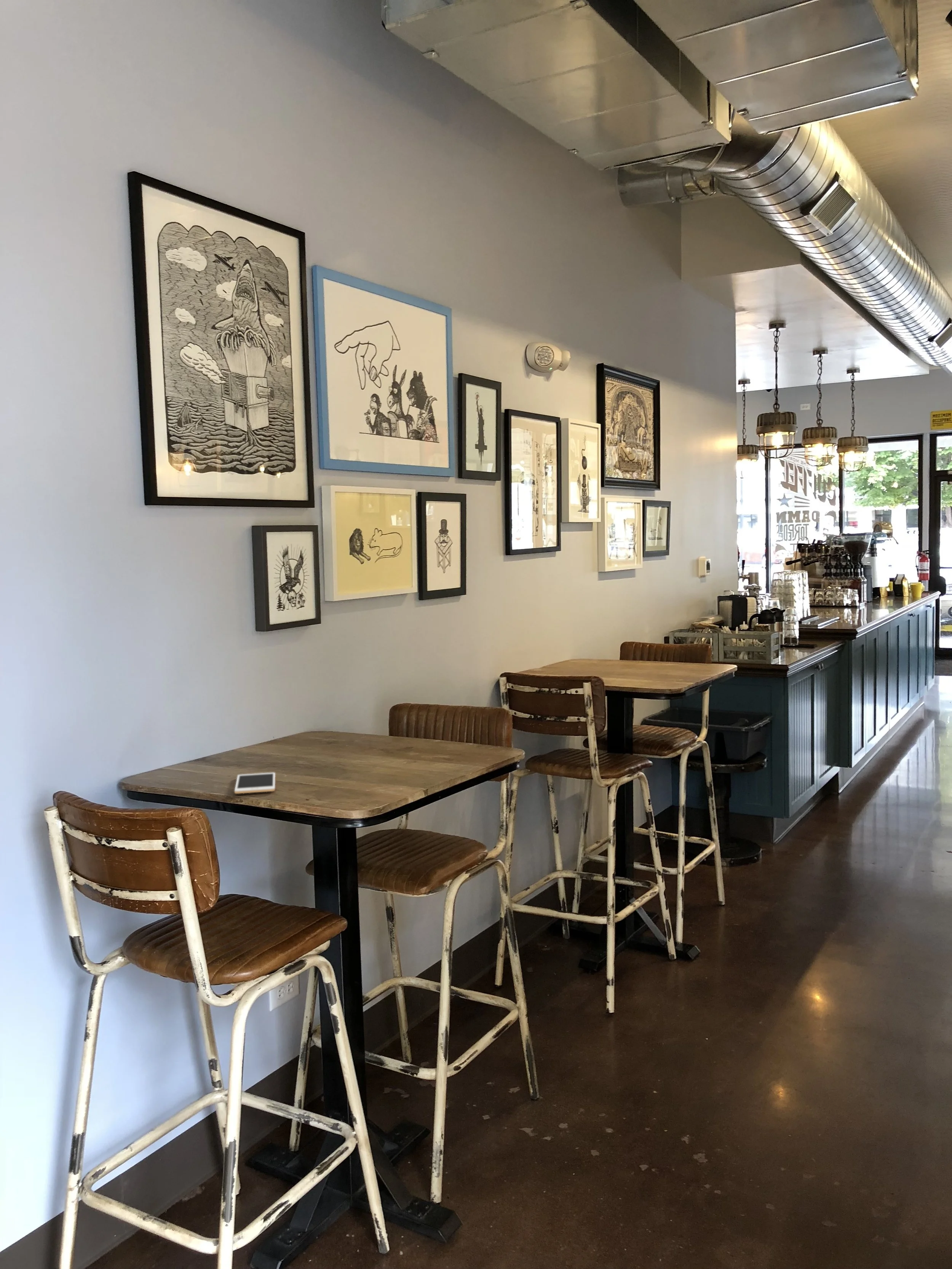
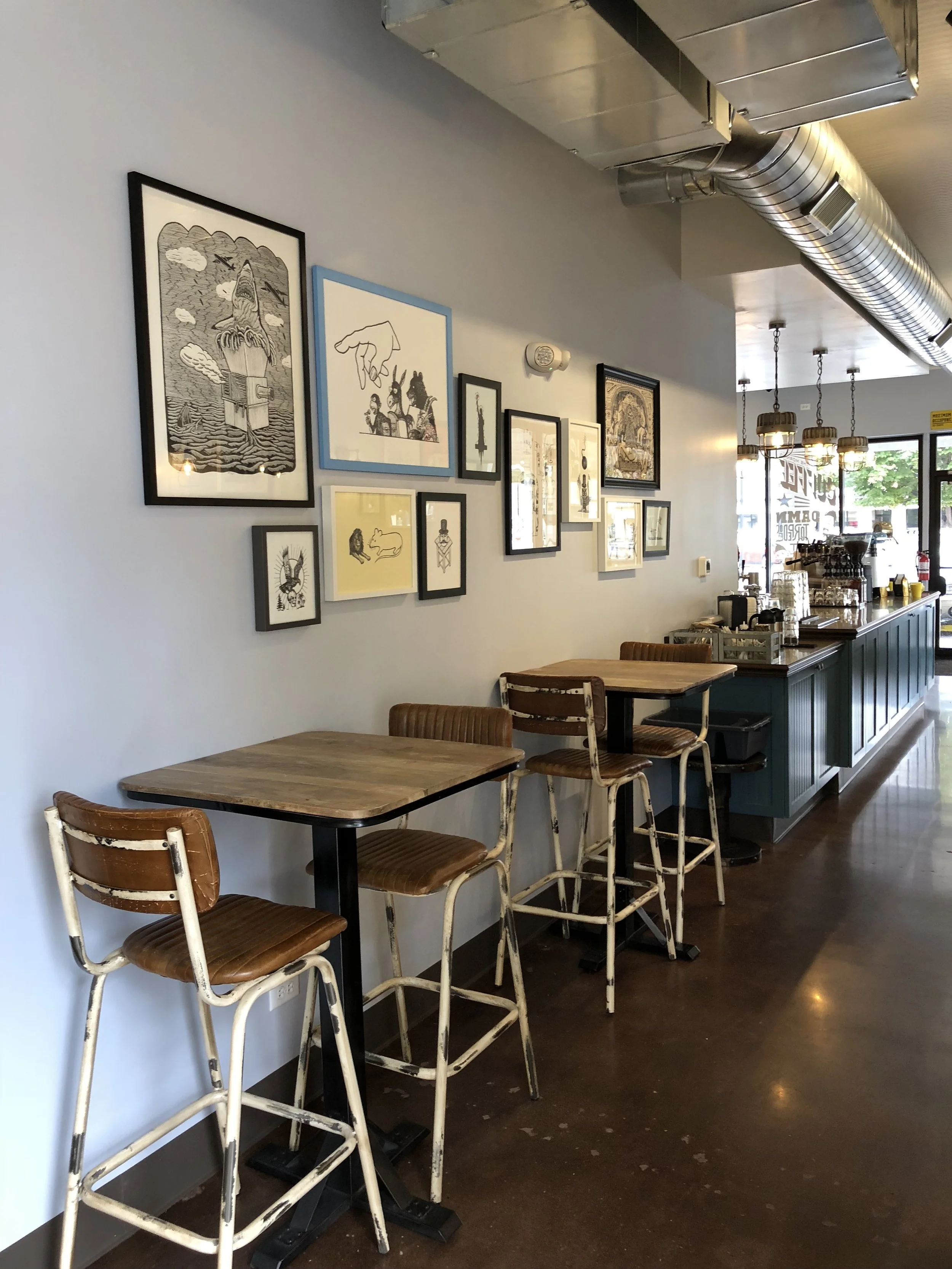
- cell phone [234,772,276,794]
